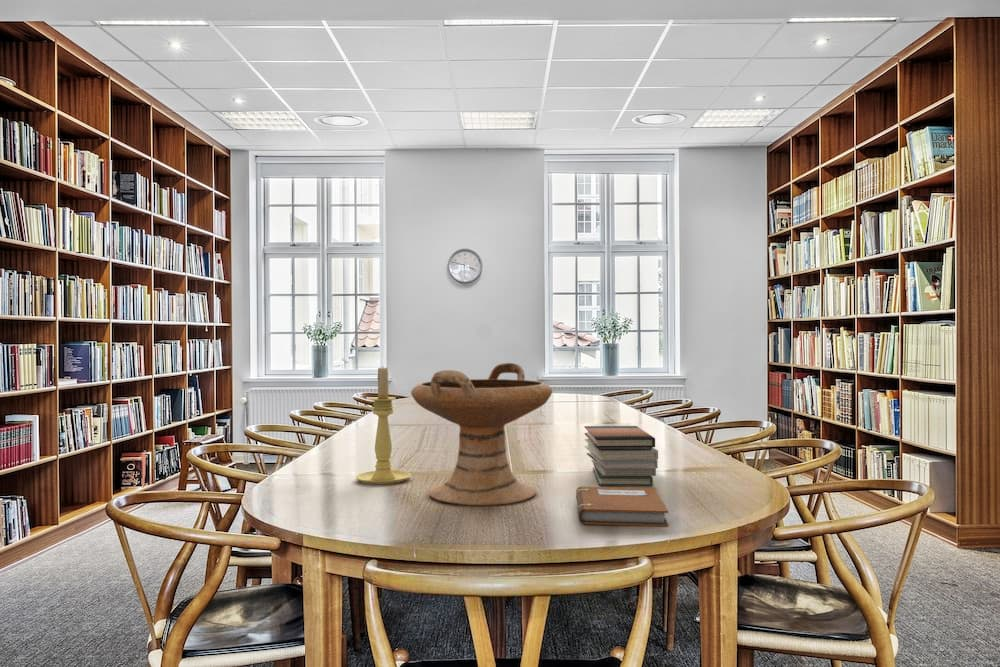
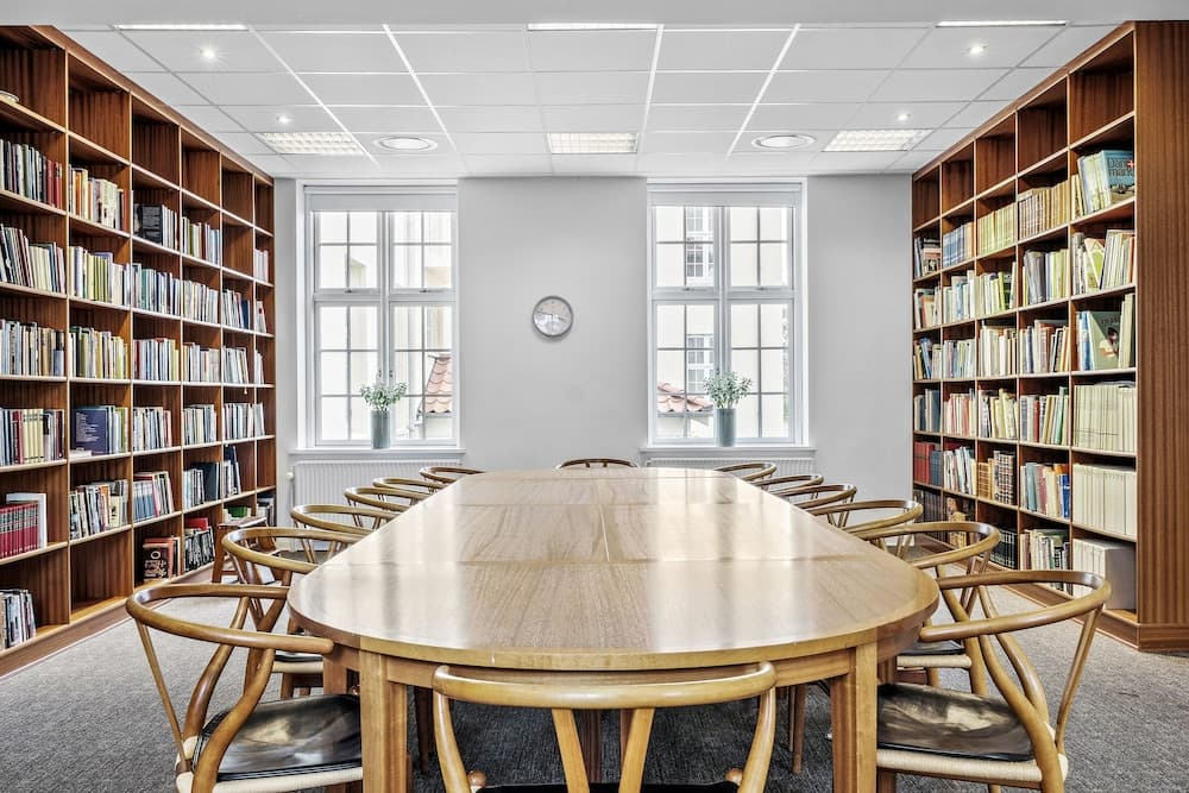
- notebook [575,486,670,527]
- book stack [583,425,659,487]
- candle holder [355,366,412,485]
- decorative bowl [410,362,553,507]
